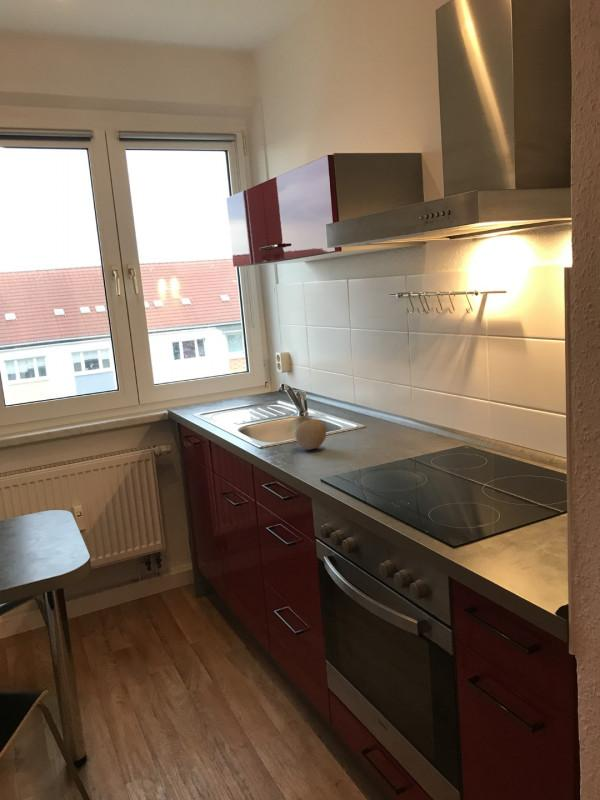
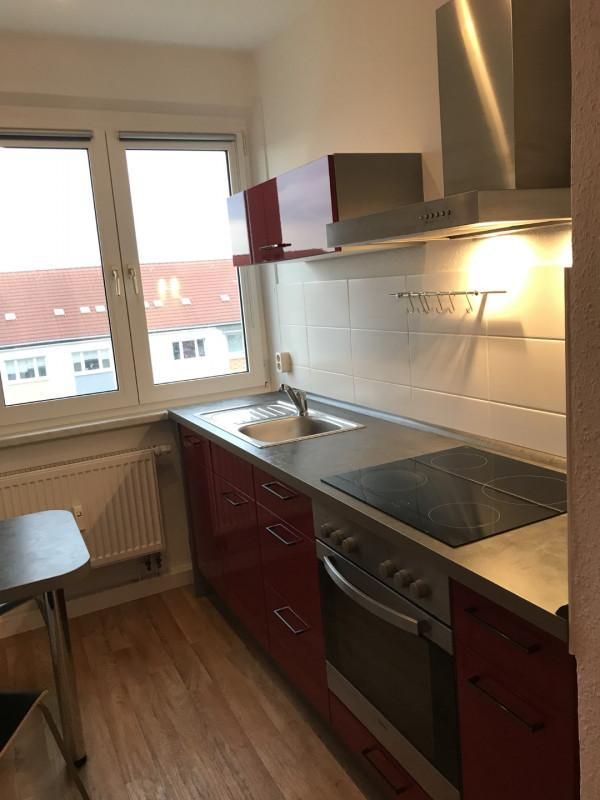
- fruit [294,419,327,451]
